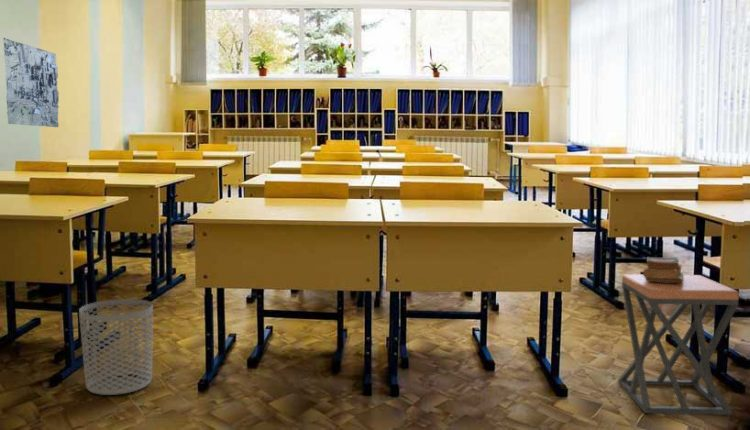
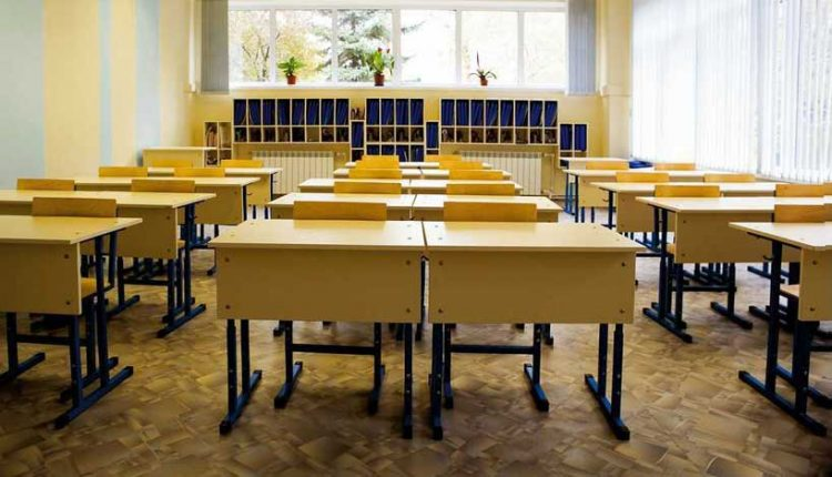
- stool [617,273,740,416]
- map [2,37,60,128]
- books [642,256,684,282]
- waste bin [78,298,154,396]
